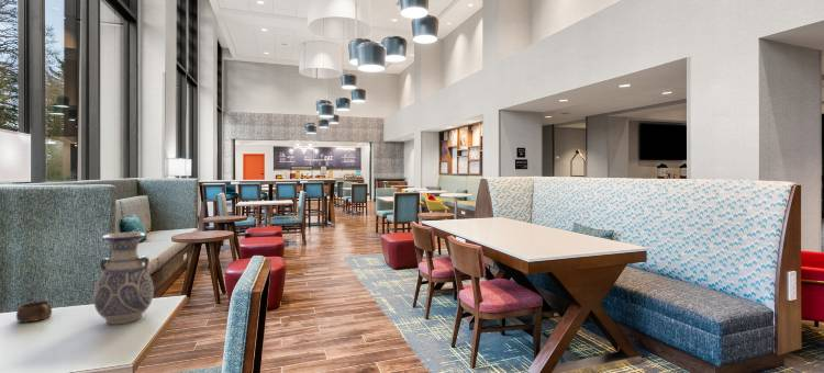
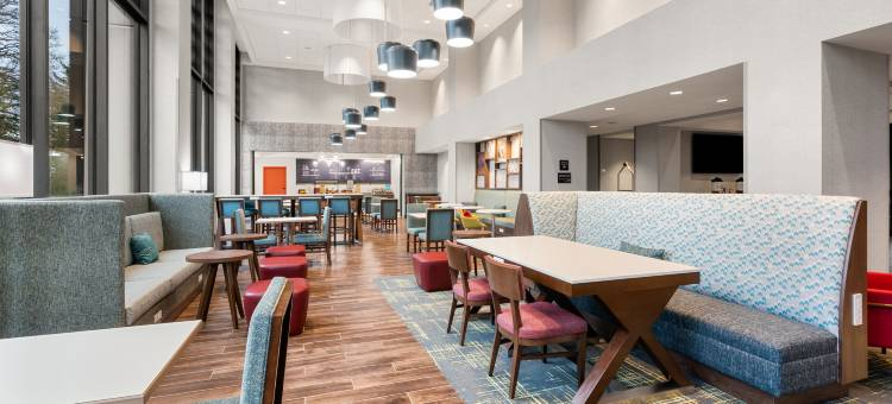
- cup [15,299,53,324]
- vase [92,231,155,325]
